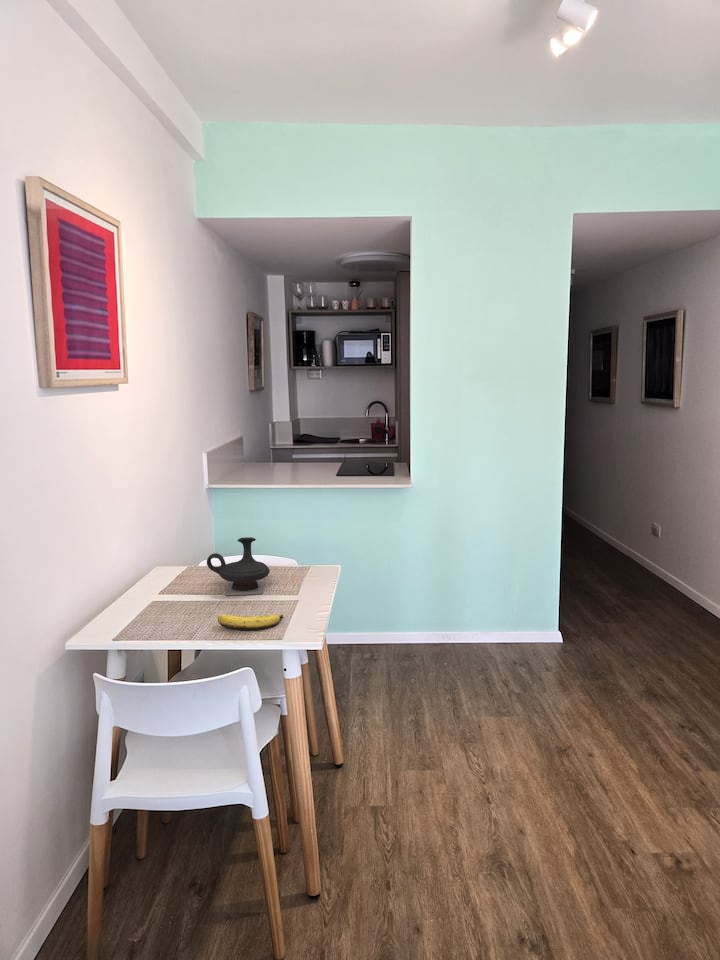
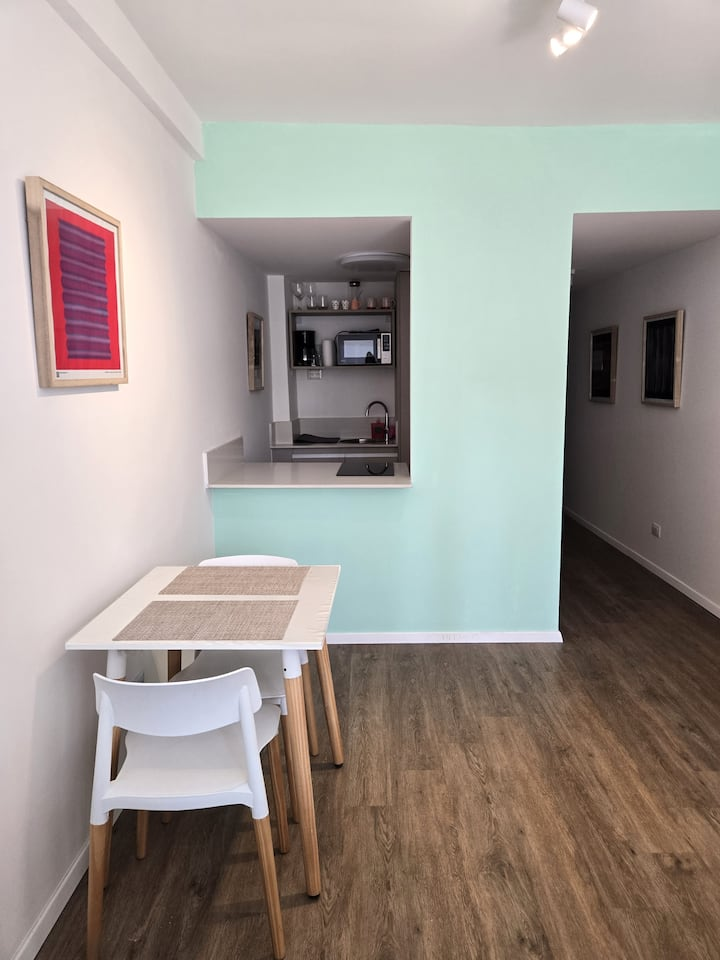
- banana [217,613,284,631]
- teapot [206,536,271,596]
